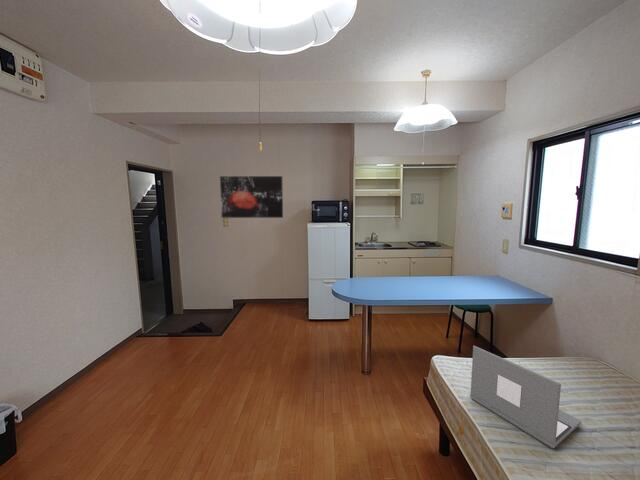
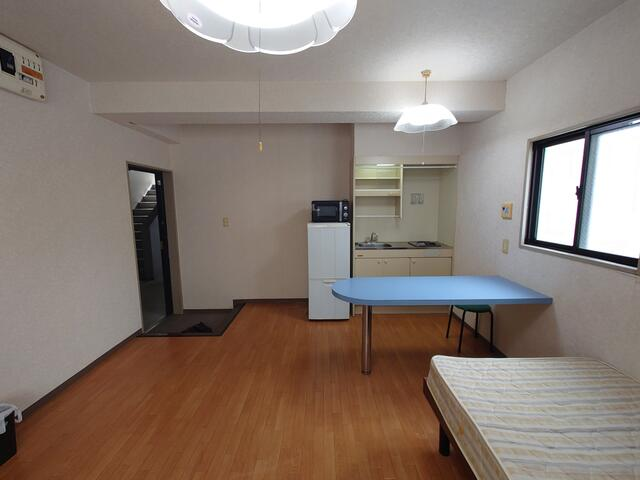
- wall art [219,175,284,219]
- laptop [469,345,582,449]
